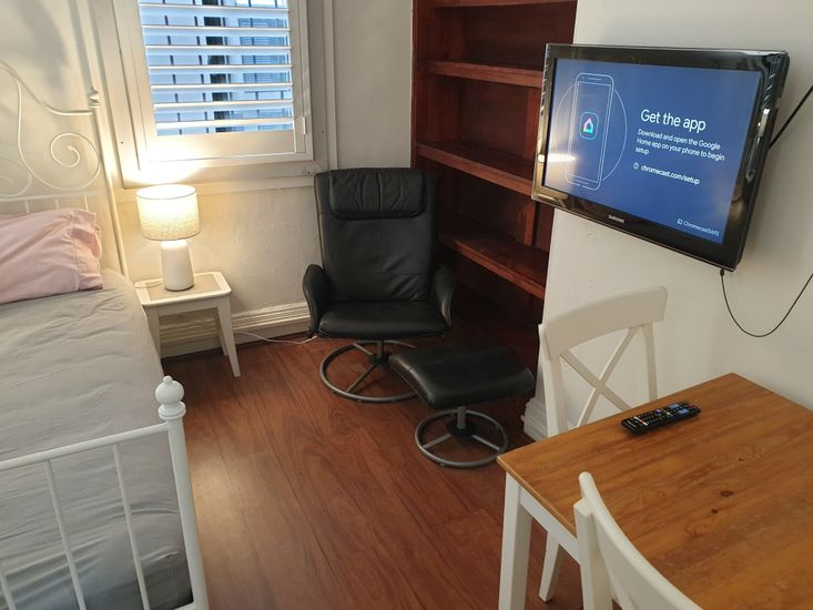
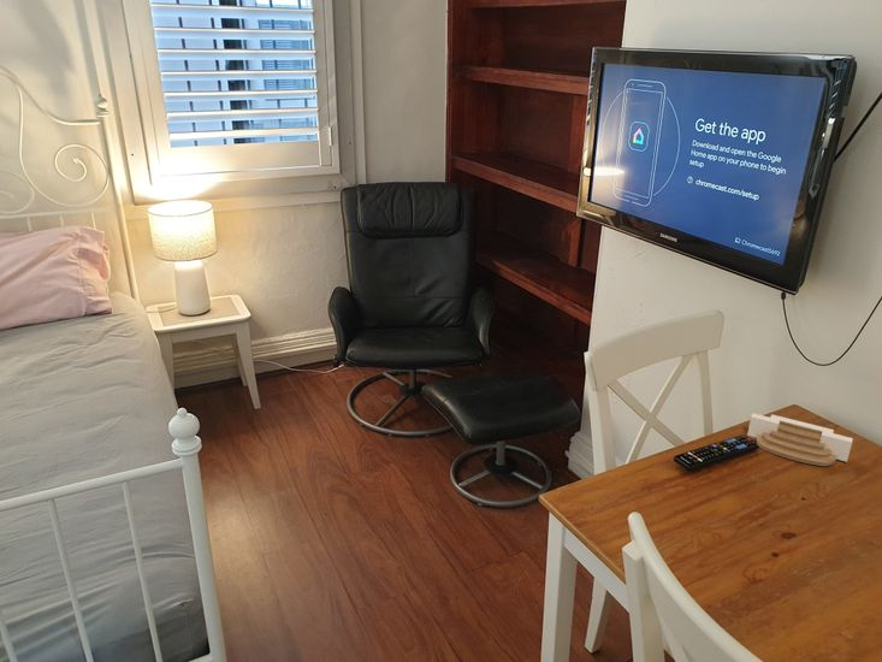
+ architectural model [746,412,854,467]
